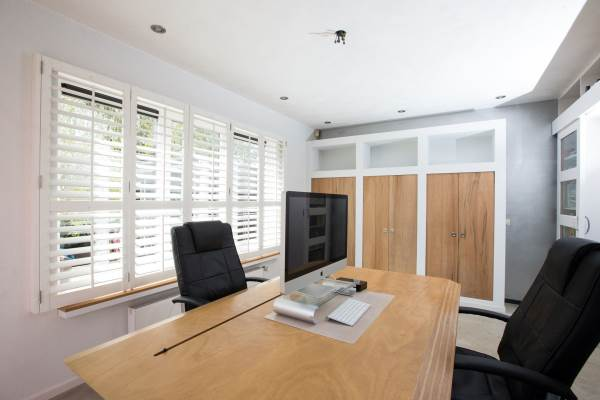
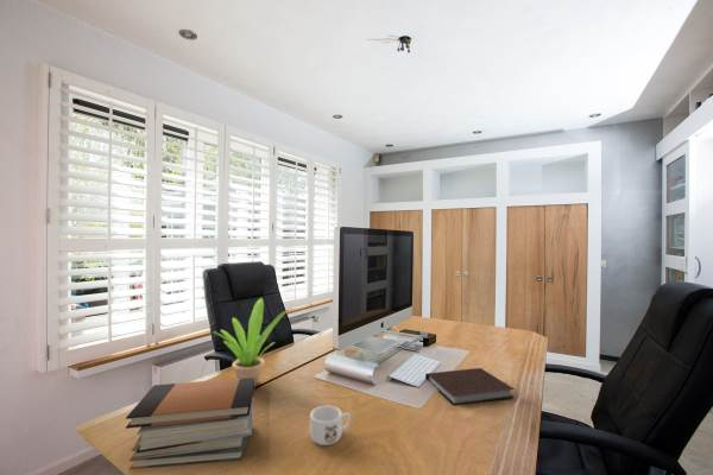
+ mug [309,405,352,446]
+ notebook [424,367,516,406]
+ book stack [125,378,255,470]
+ potted plant [213,297,290,387]
